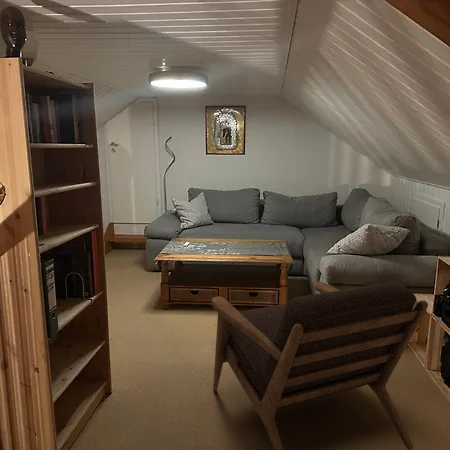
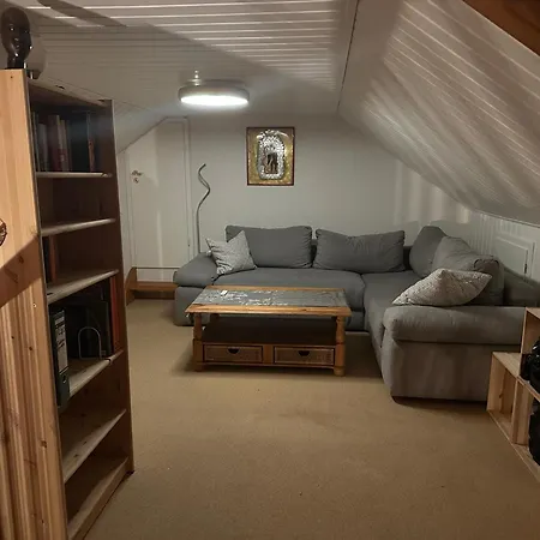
- armchair [211,281,429,450]
